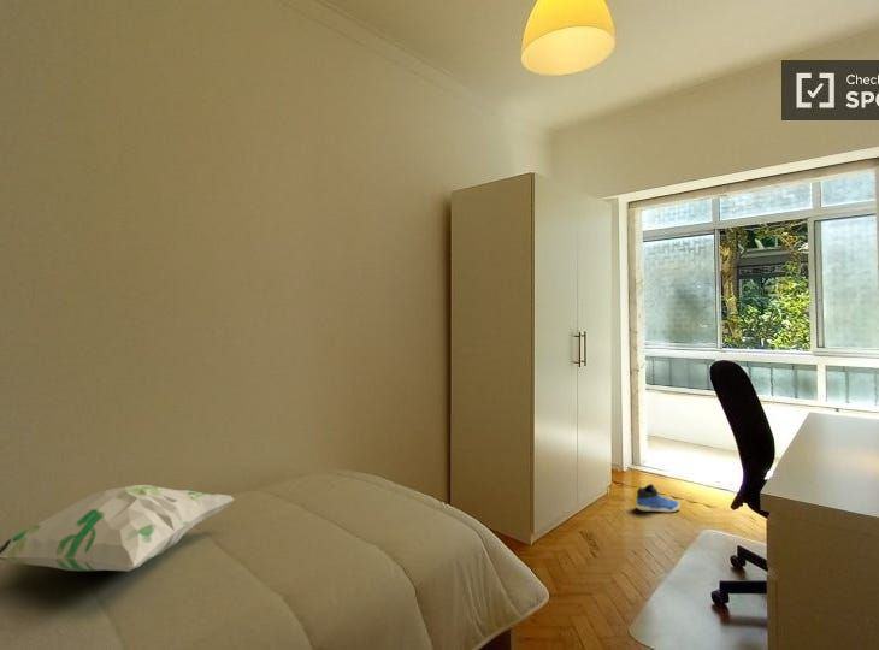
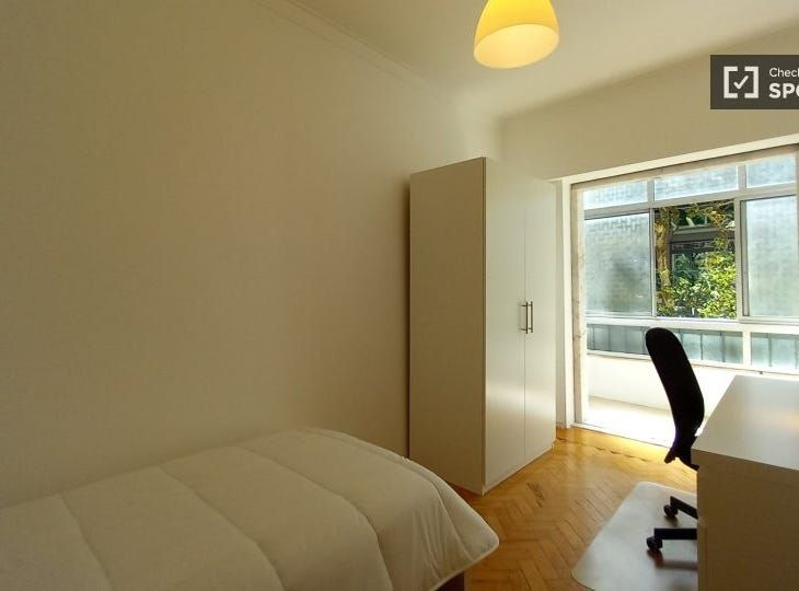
- decorative pillow [0,484,236,573]
- sneaker [636,483,682,513]
